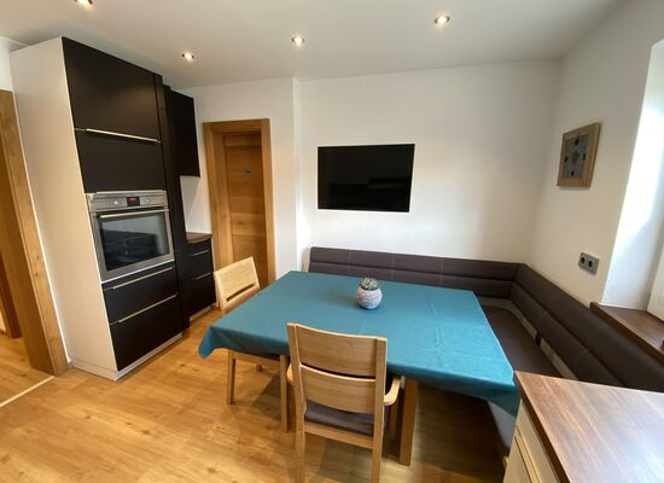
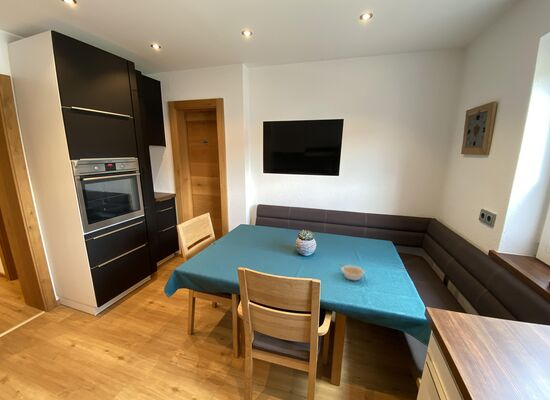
+ legume [338,262,366,282]
